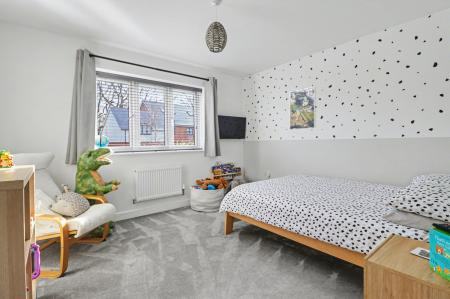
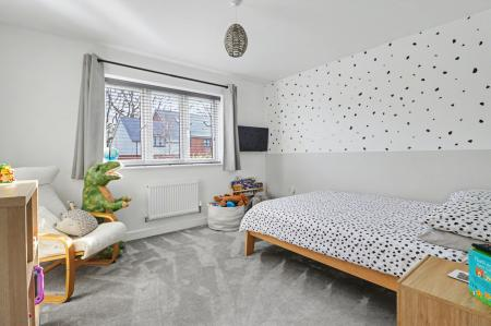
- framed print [289,86,316,131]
